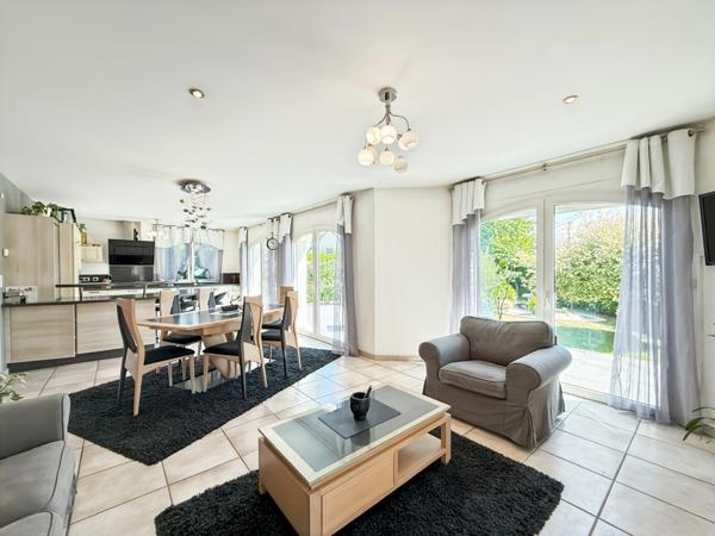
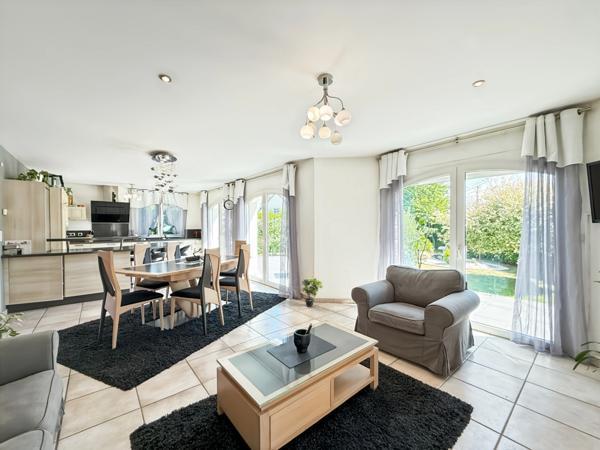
+ potted plant [299,275,324,308]
